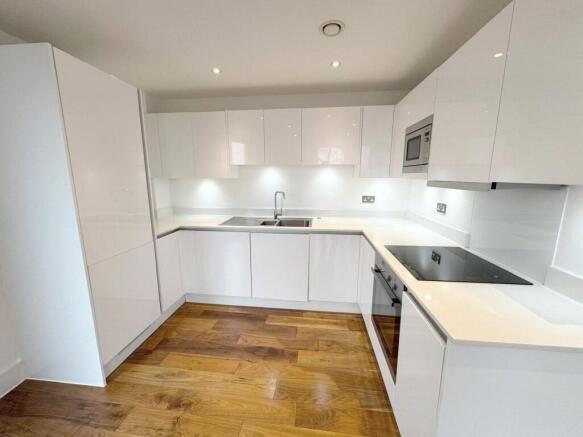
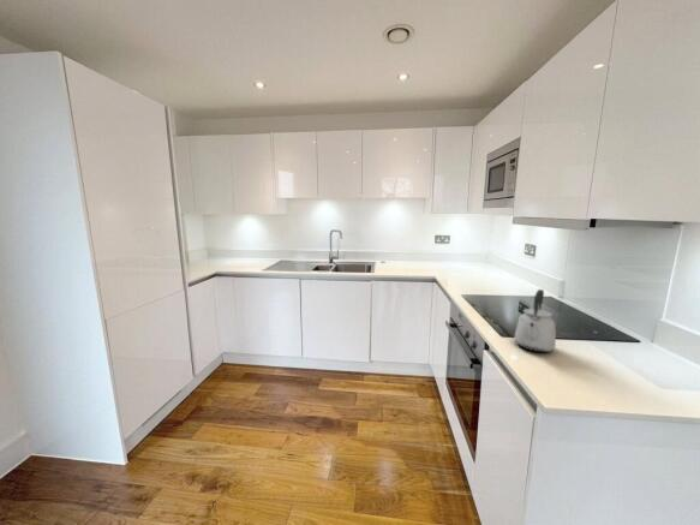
+ kettle [513,288,557,353]
